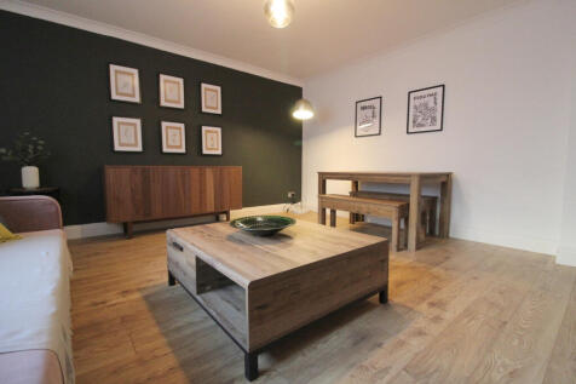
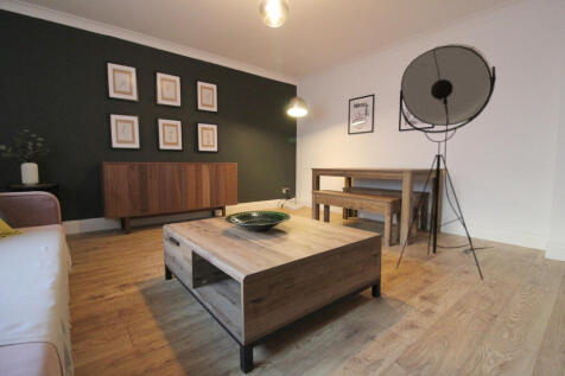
+ floor lamp [395,43,497,281]
